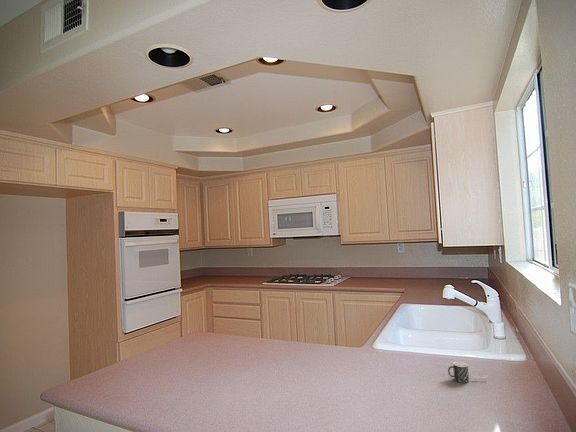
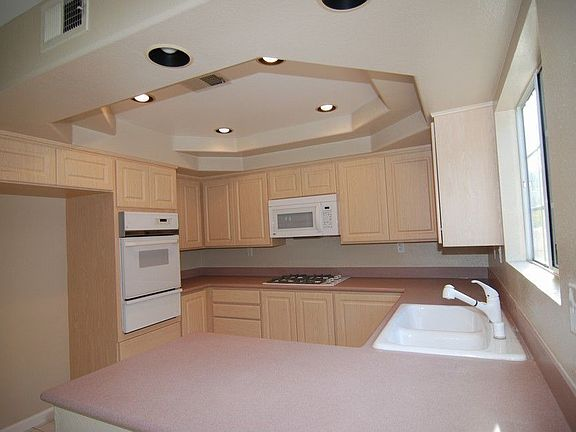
- mug [447,361,489,384]
